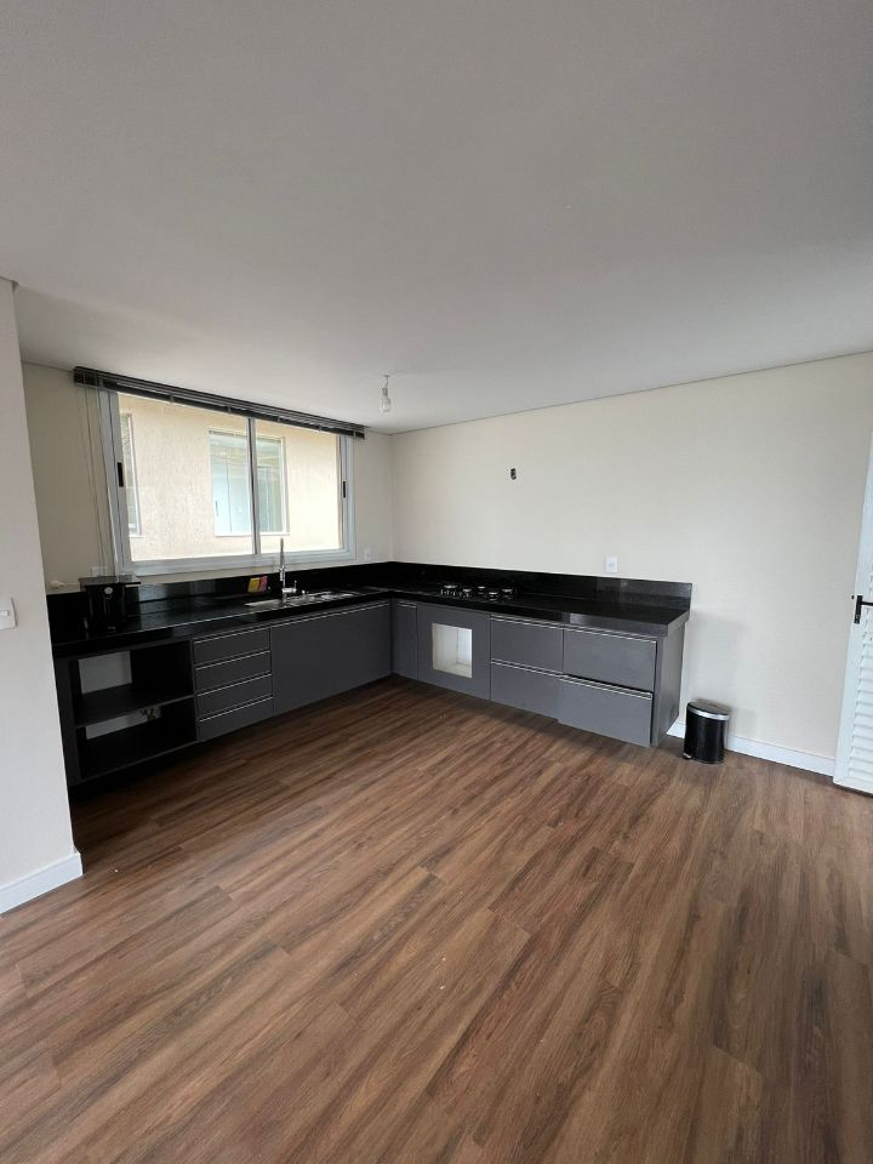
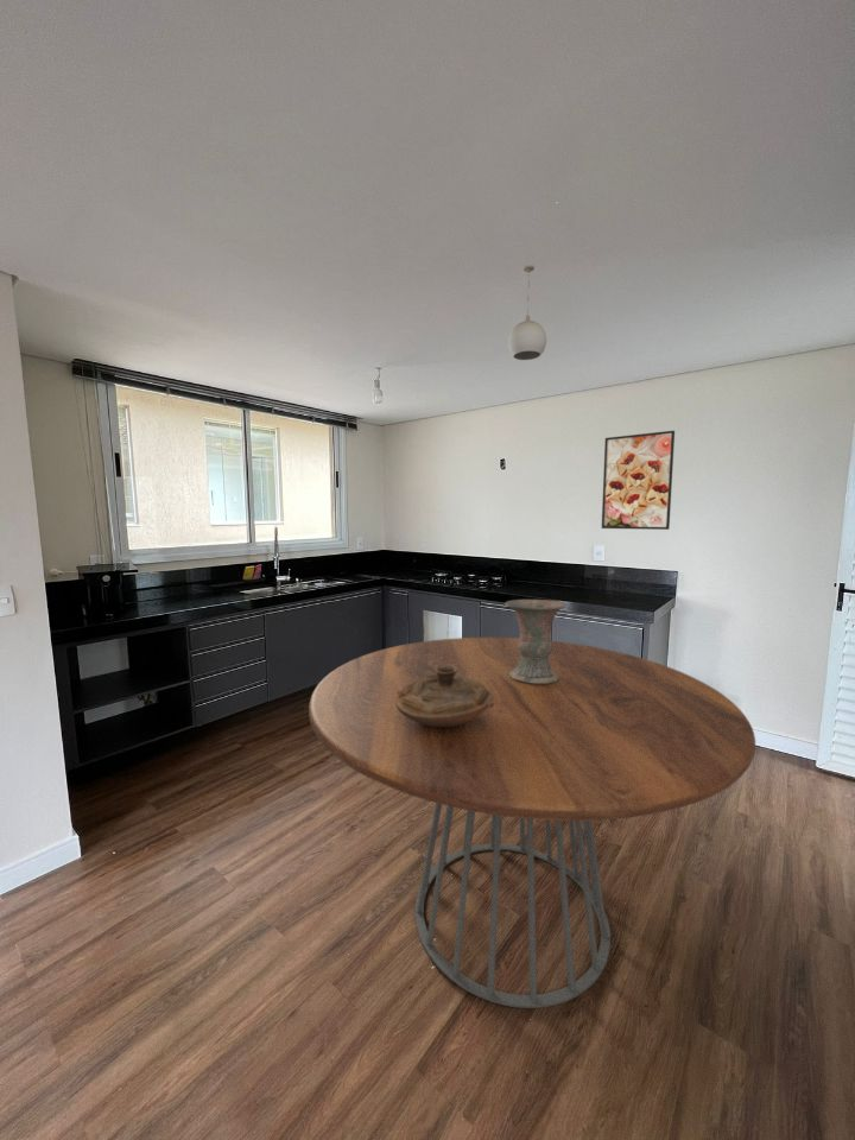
+ decorative bowl [395,664,493,727]
+ vase [504,598,568,684]
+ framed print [601,430,676,531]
+ pendant light [507,264,547,361]
+ dining table [308,636,756,1009]
